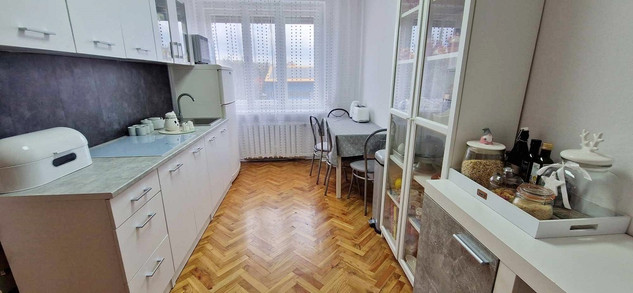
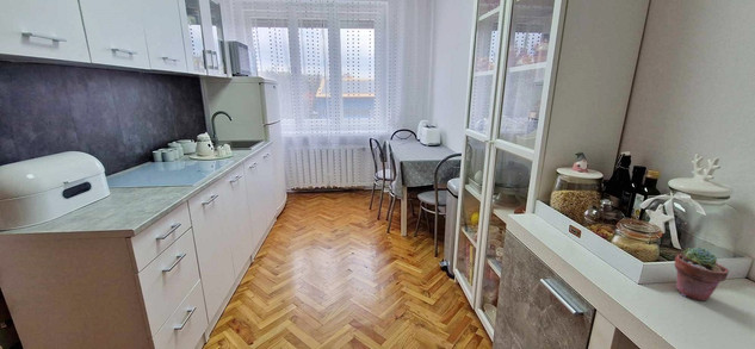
+ potted succulent [674,247,730,301]
